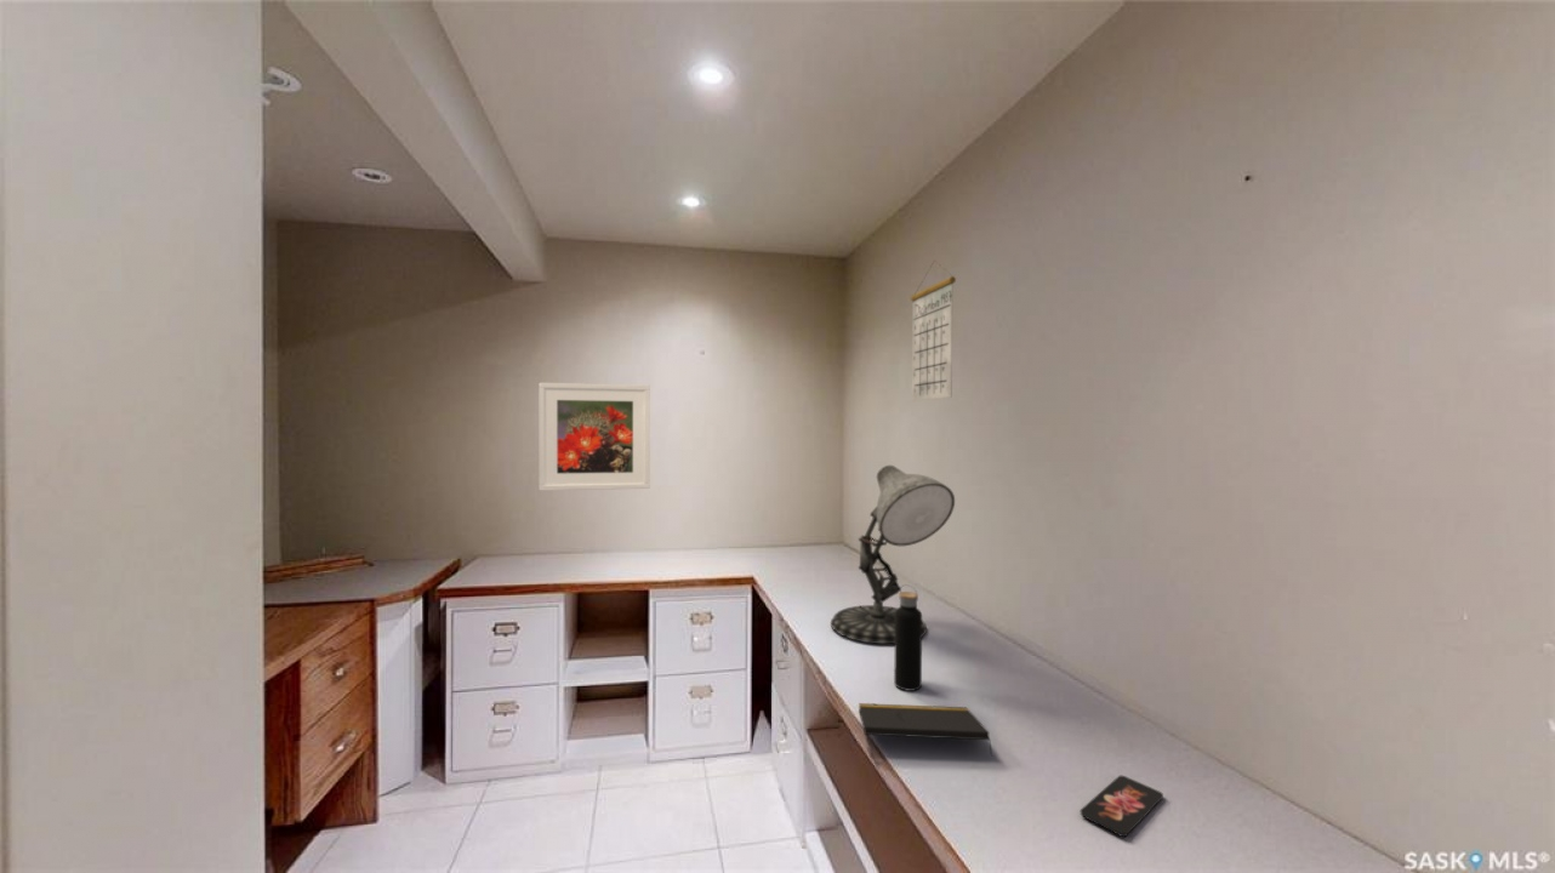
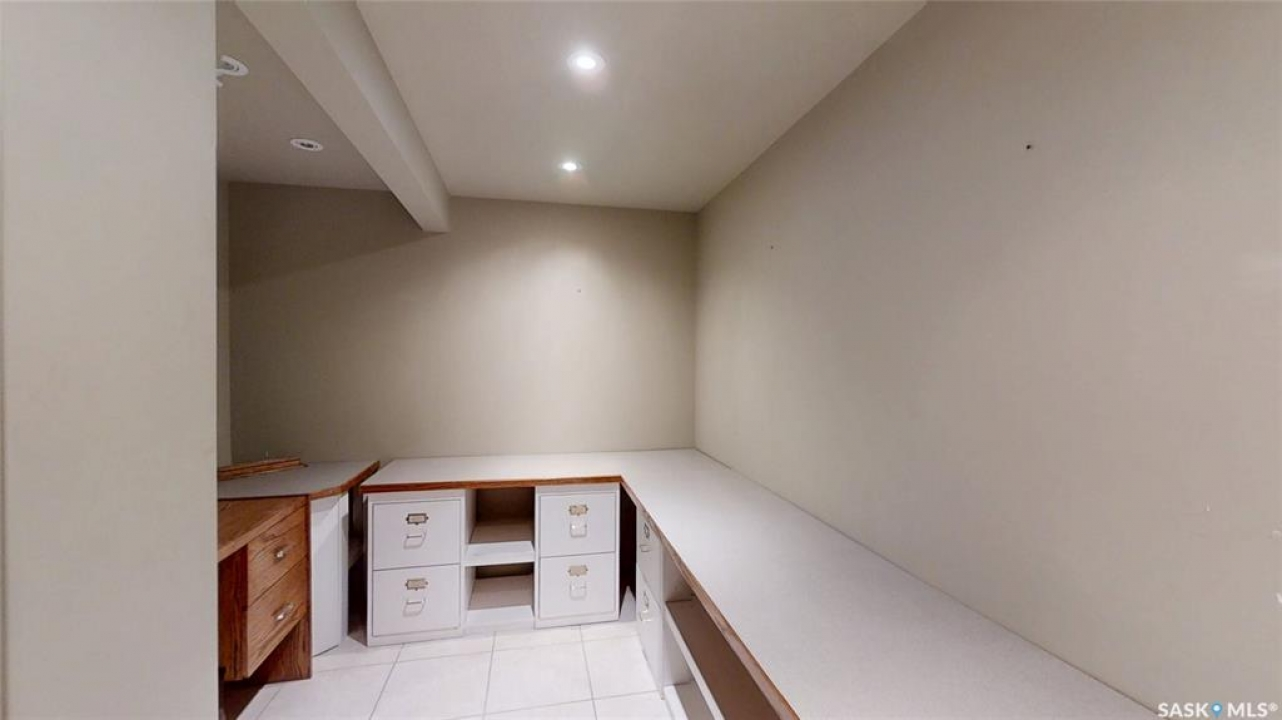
- desk lamp [830,464,956,645]
- notepad [858,702,993,757]
- calendar [910,259,957,403]
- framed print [537,382,651,492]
- water bottle [893,583,923,692]
- smartphone [1080,775,1164,838]
